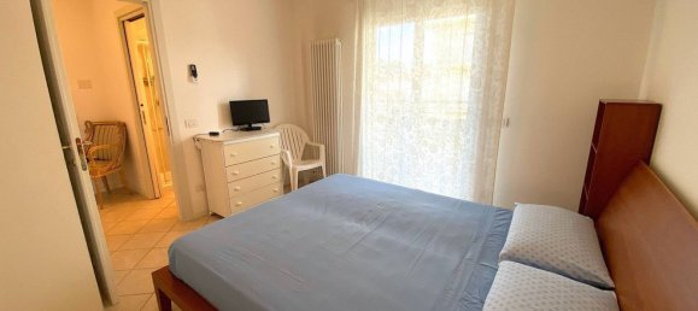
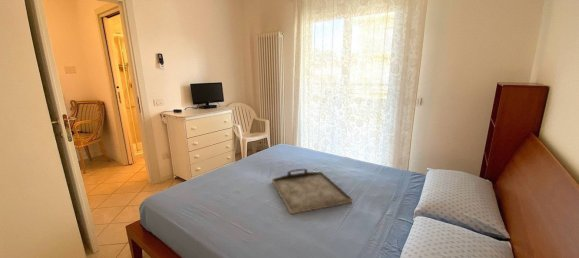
+ serving tray [271,168,353,215]
